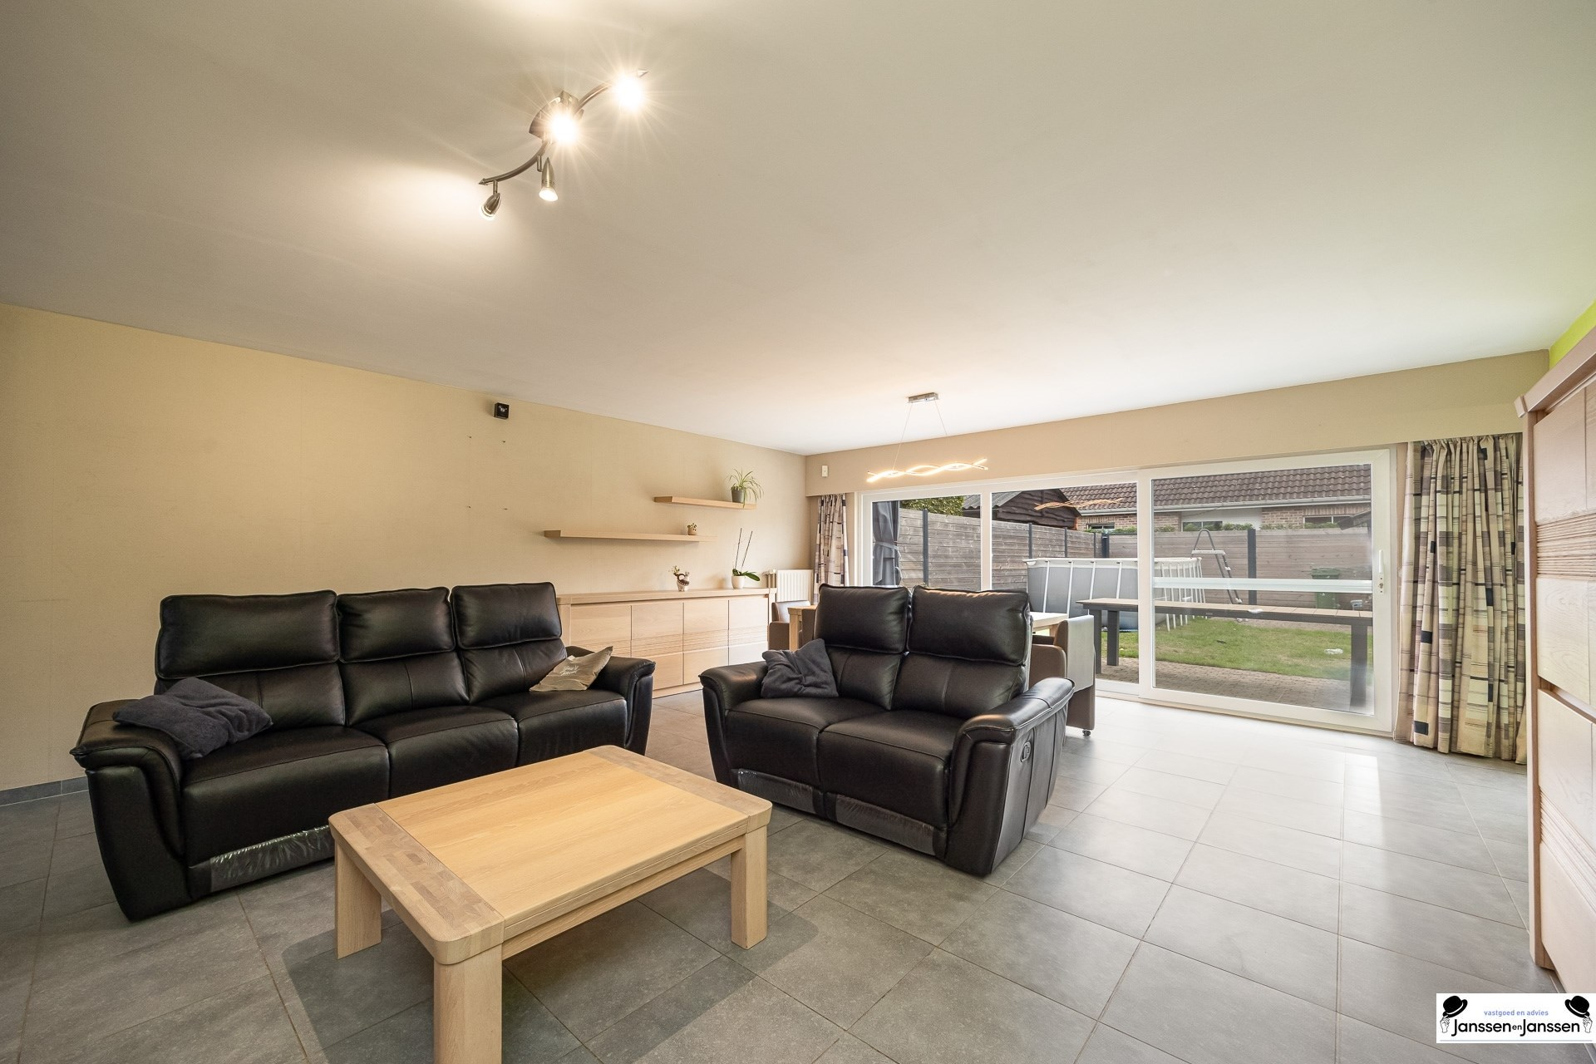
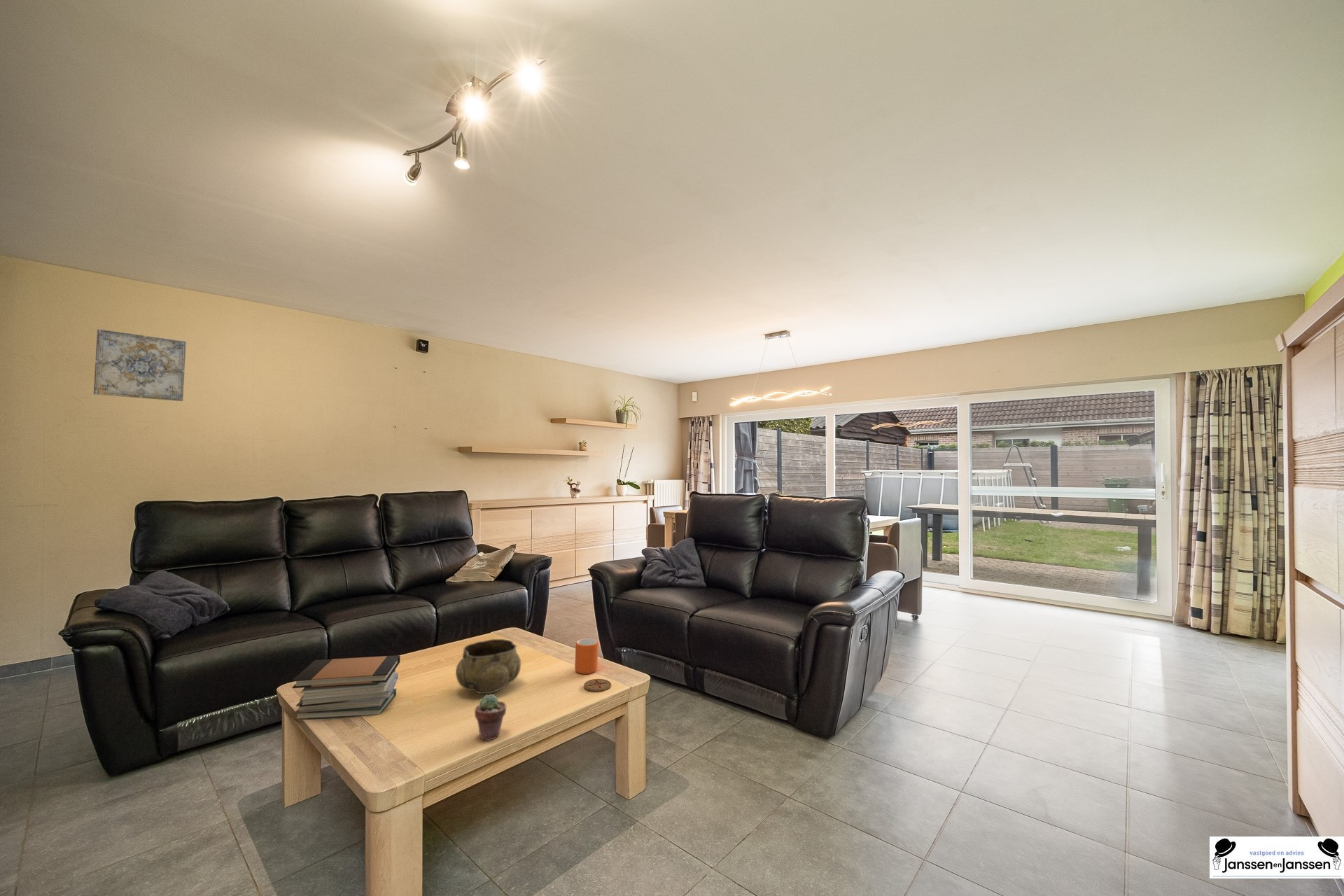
+ potted succulent [474,693,507,741]
+ wall art [93,328,187,402]
+ book stack [292,654,401,721]
+ decorative bowl [455,638,521,694]
+ coaster [583,678,612,692]
+ mug [574,638,599,675]
